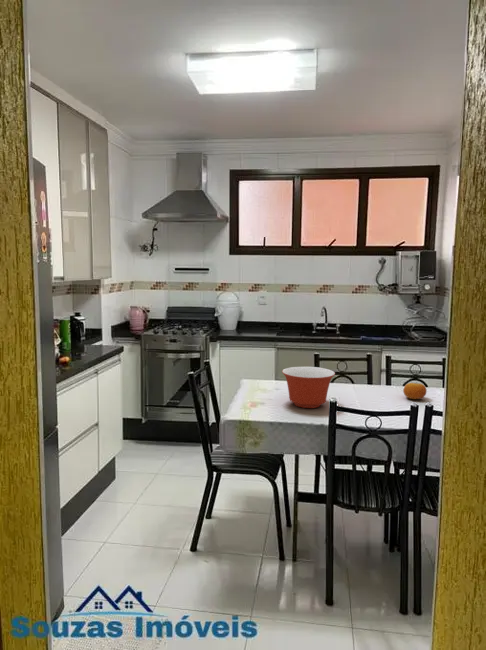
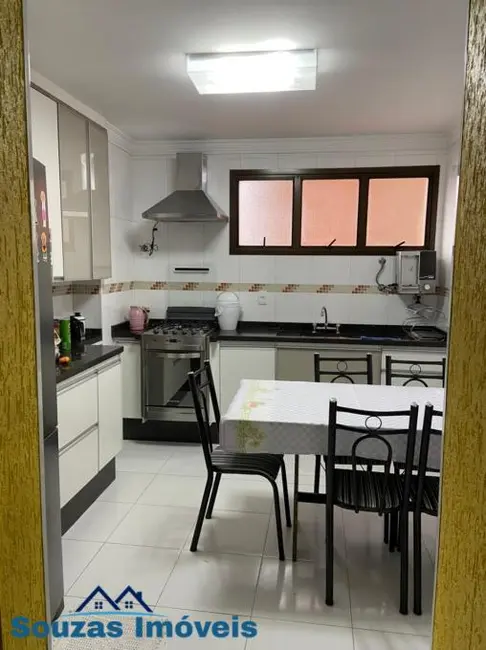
- mixing bowl [281,366,336,409]
- fruit [402,382,428,400]
